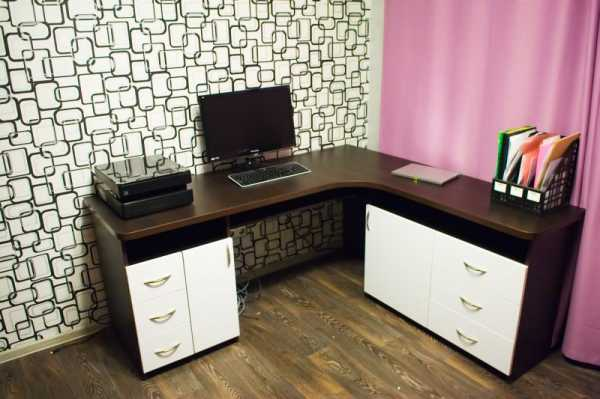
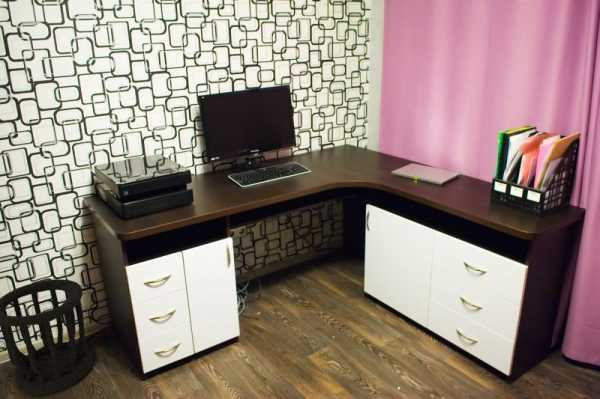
+ wastebasket [0,278,94,396]
